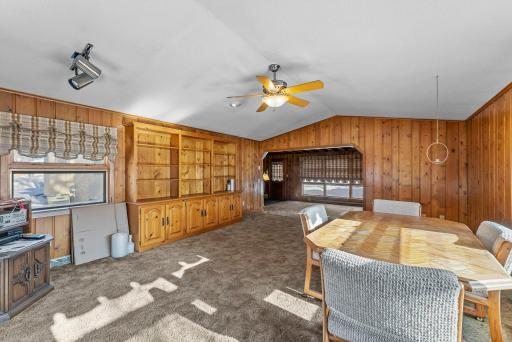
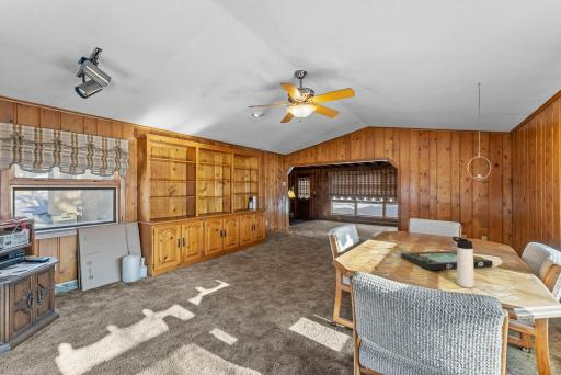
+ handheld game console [400,249,493,271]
+ thermos bottle [451,236,476,289]
